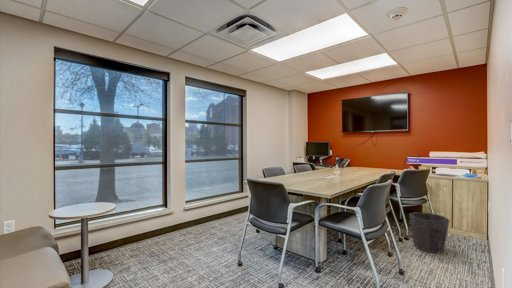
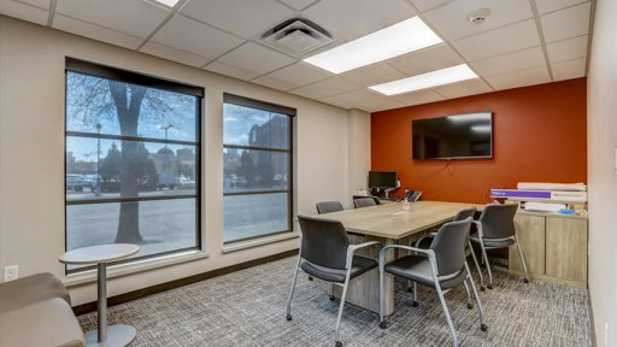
- waste bin [408,211,450,254]
